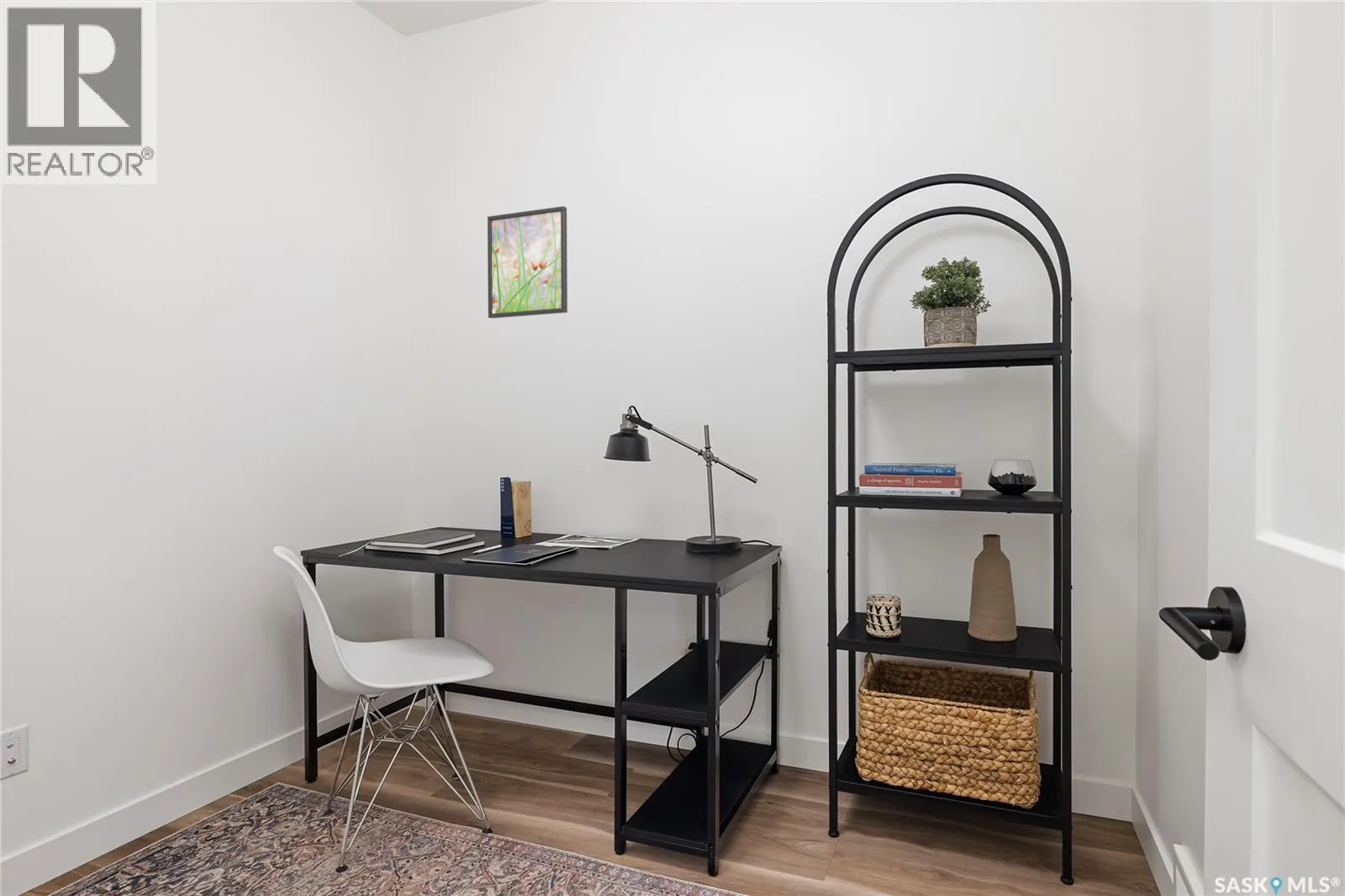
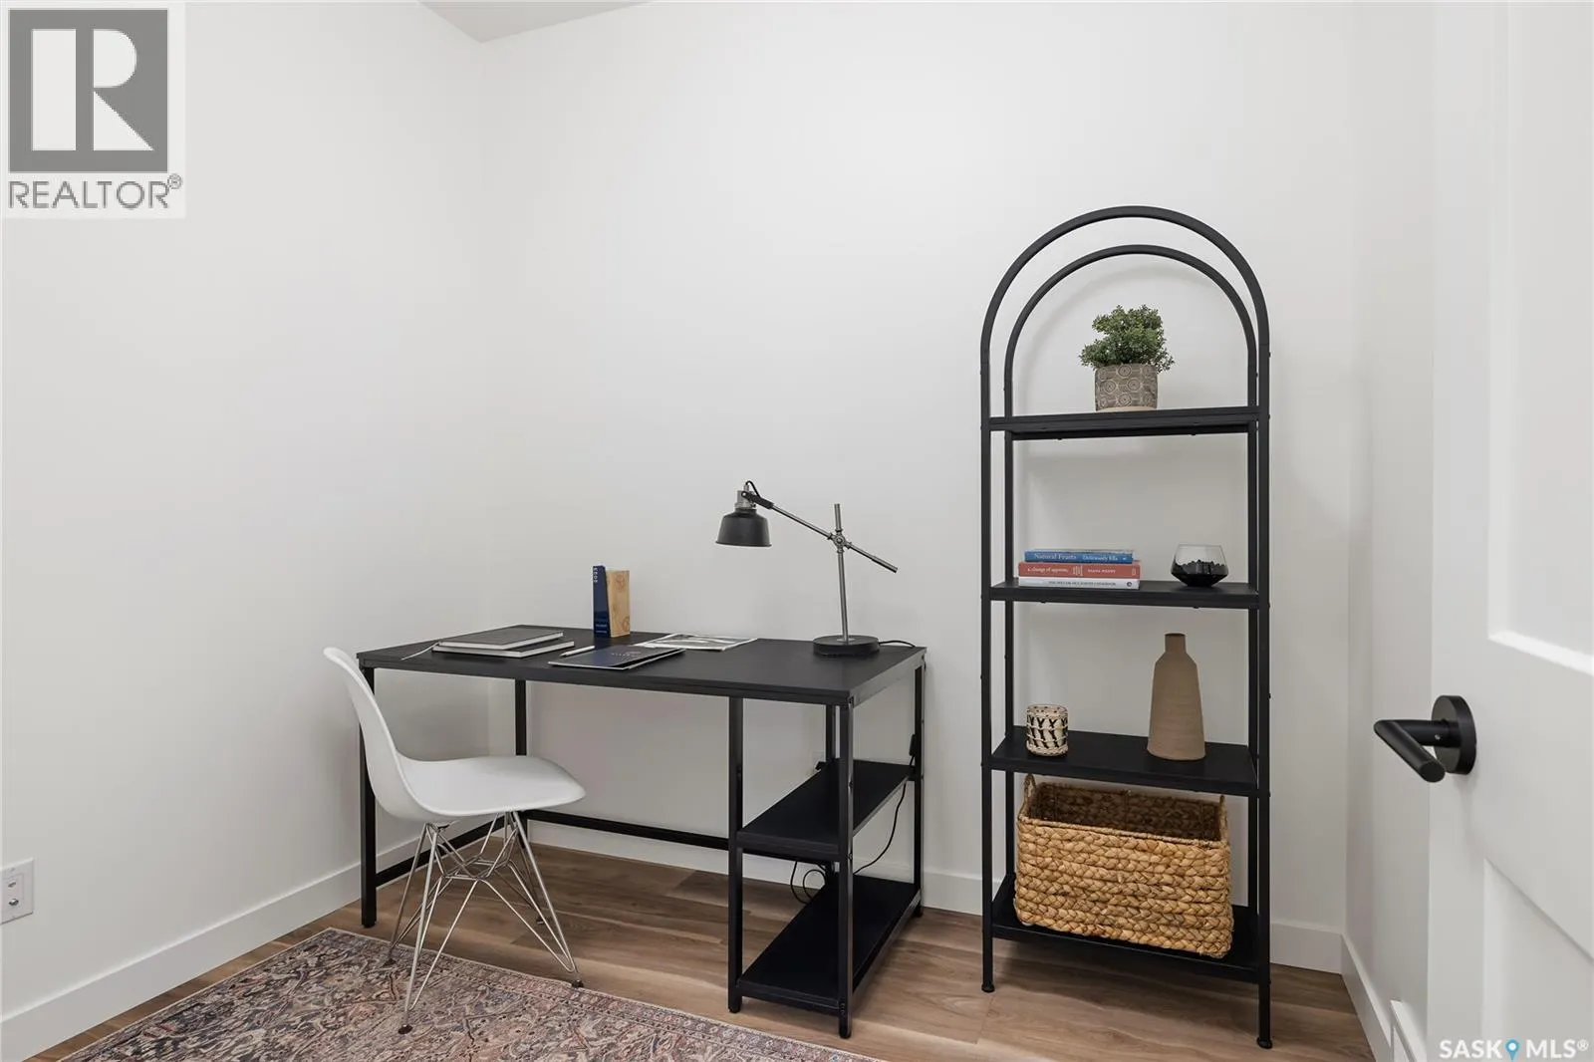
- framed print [487,205,568,319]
